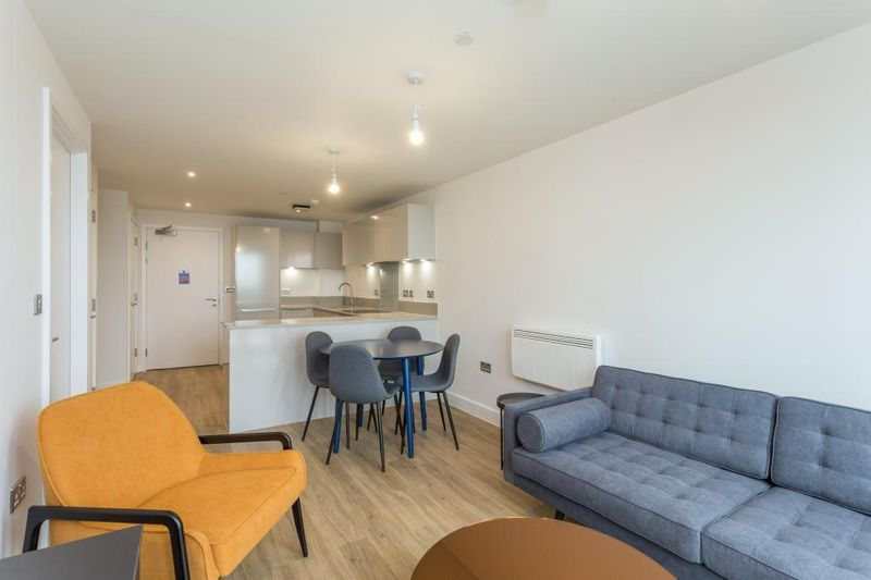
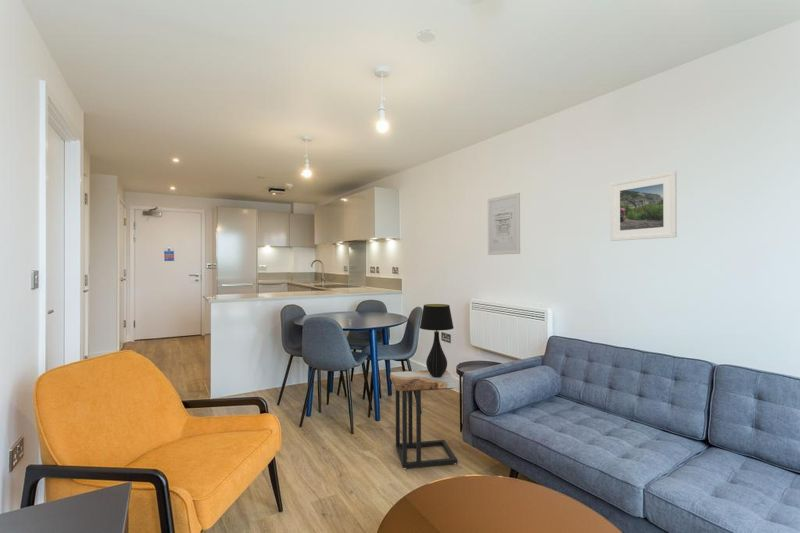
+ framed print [609,170,678,242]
+ wall art [487,192,521,256]
+ table lamp [419,303,455,378]
+ side table [389,369,460,470]
